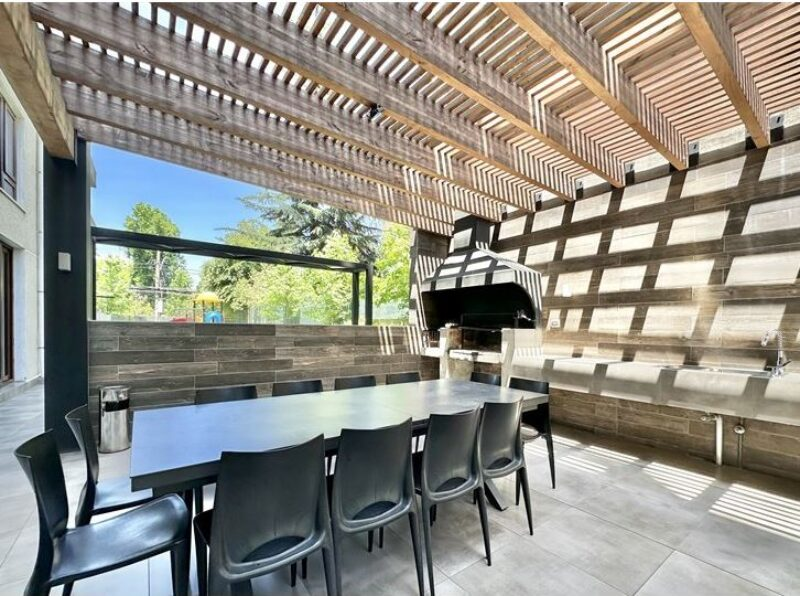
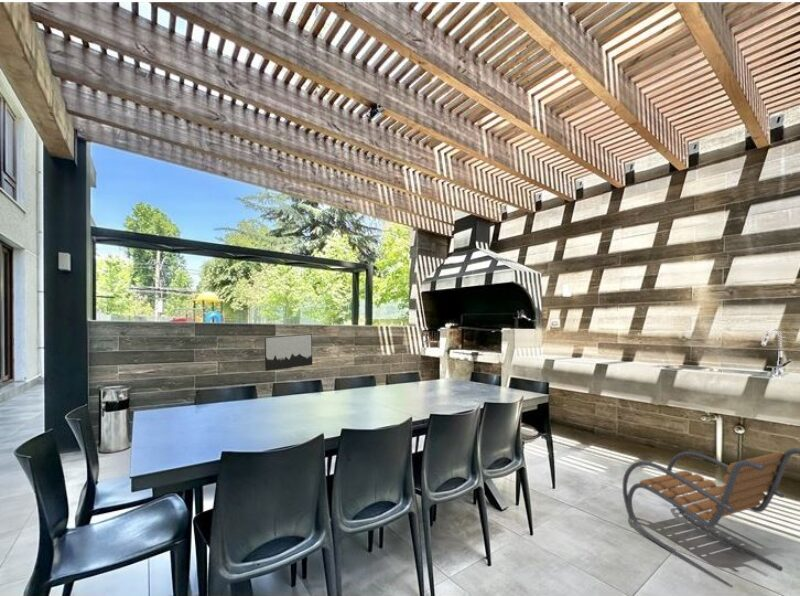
+ wall art [263,333,313,372]
+ lounge chair [622,447,800,588]
